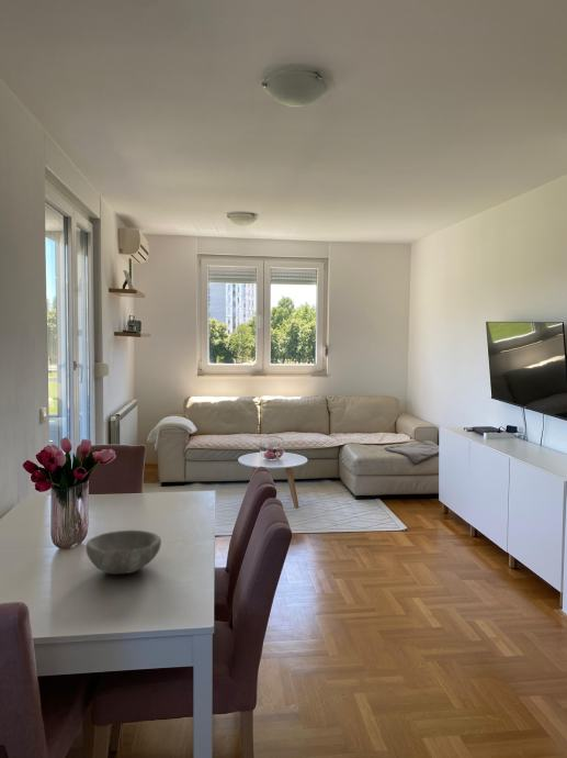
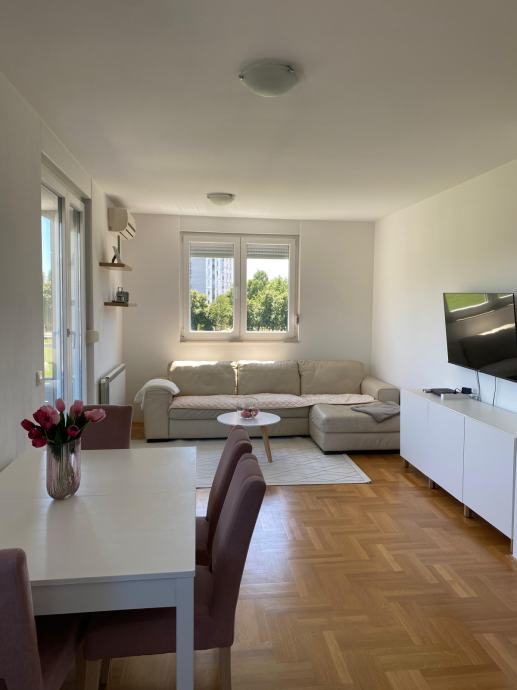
- bowl [84,530,162,576]
